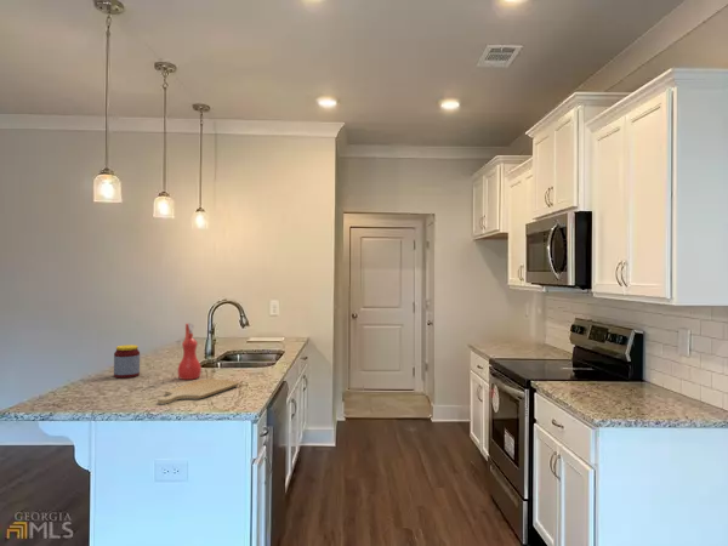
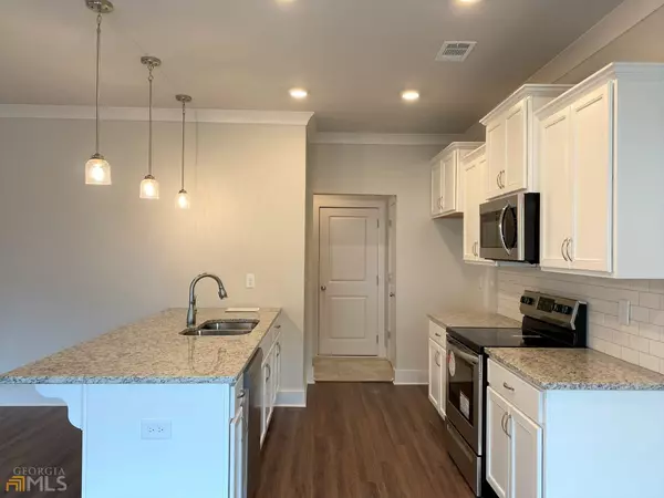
- jar [113,343,141,380]
- chopping board [157,377,240,405]
- spray bottle [176,322,203,381]
